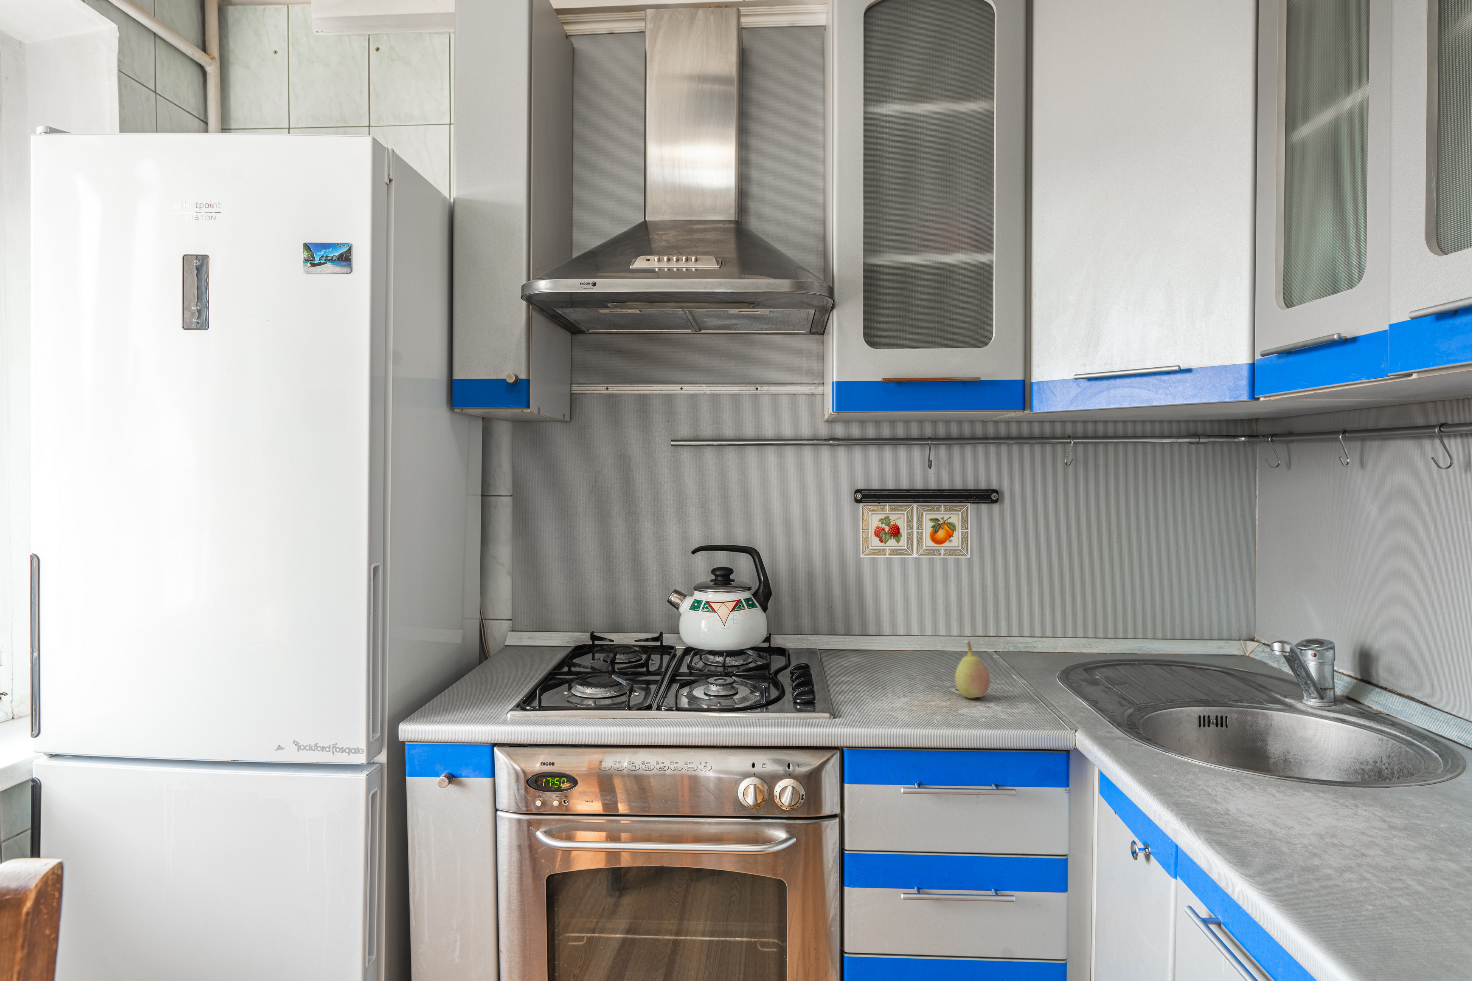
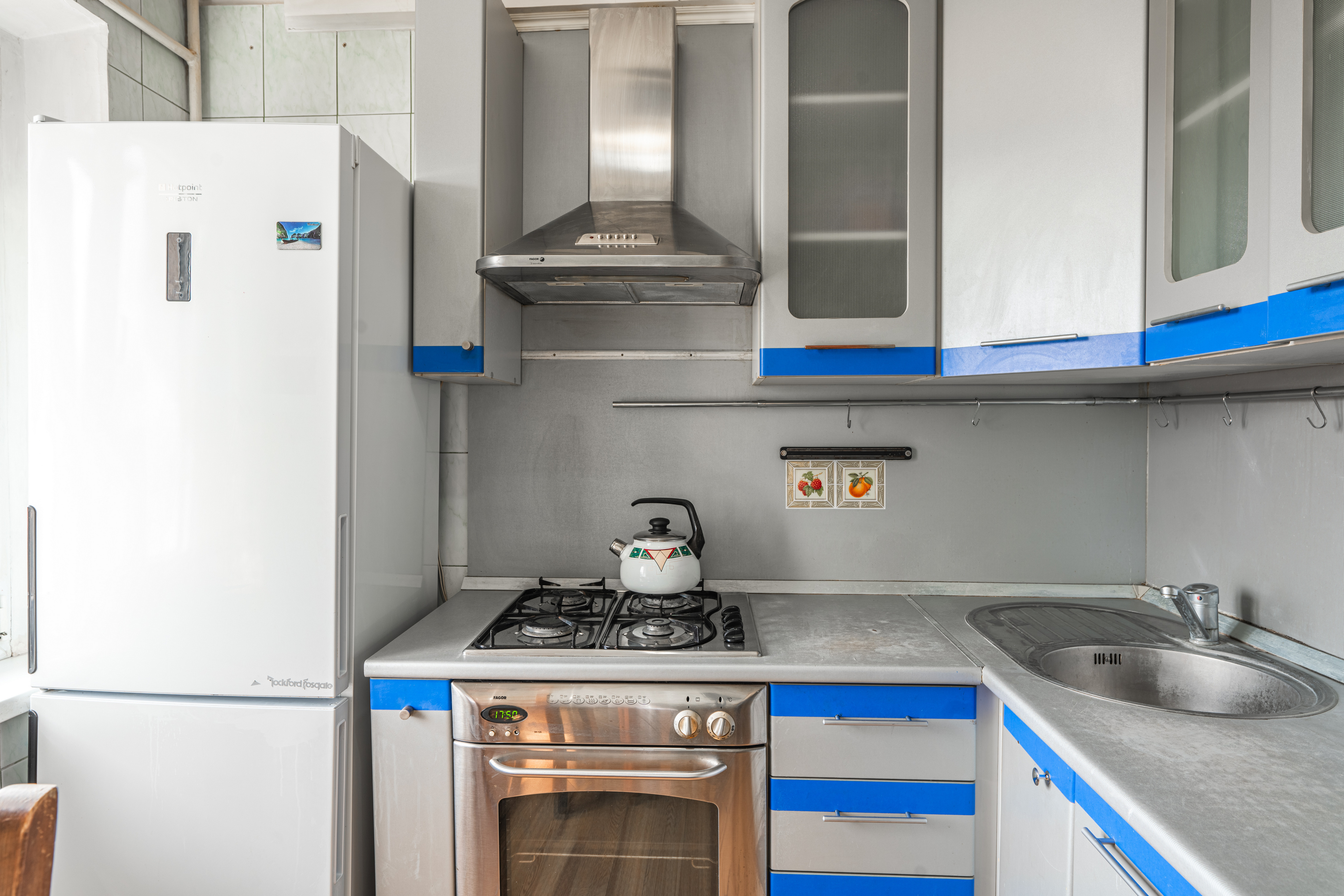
- fruit [955,640,990,699]
